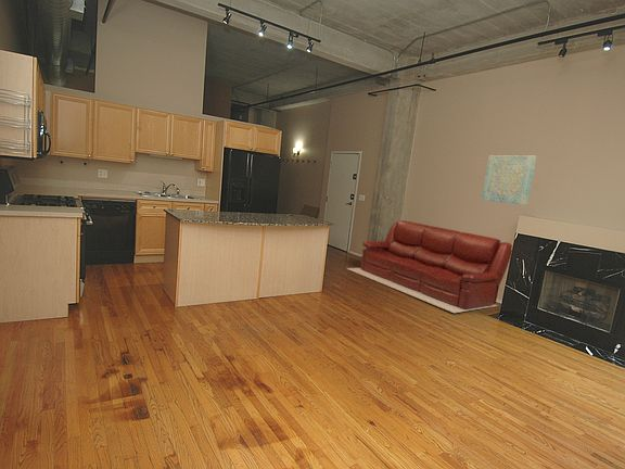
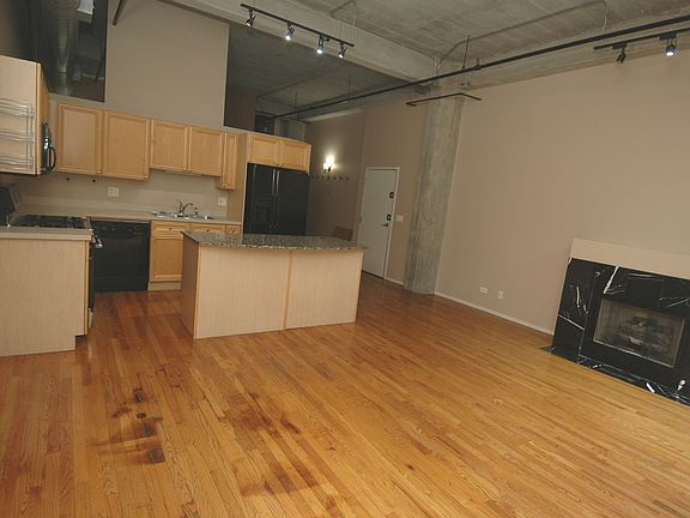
- sofa [346,219,513,314]
- wall art [481,155,537,206]
